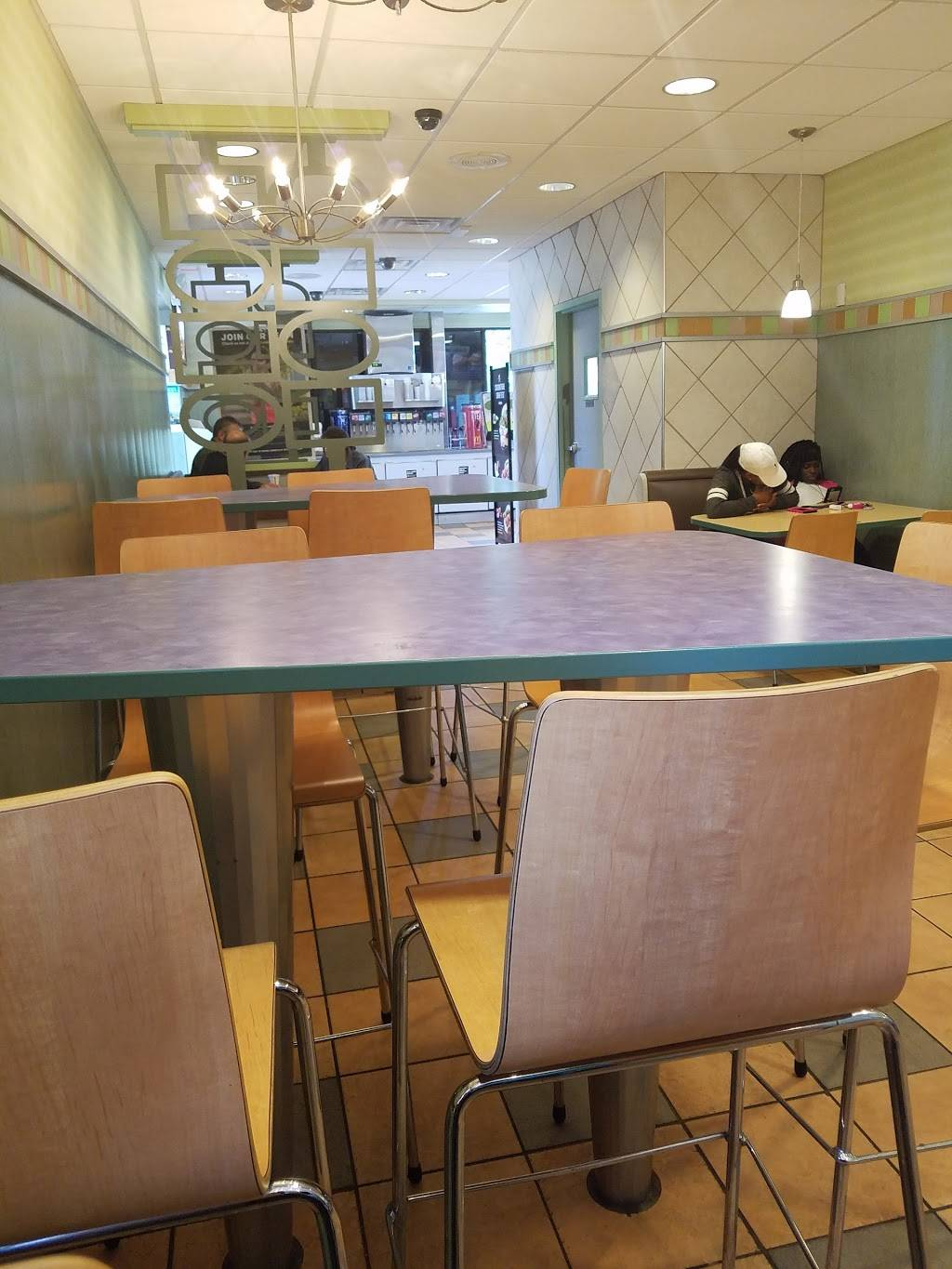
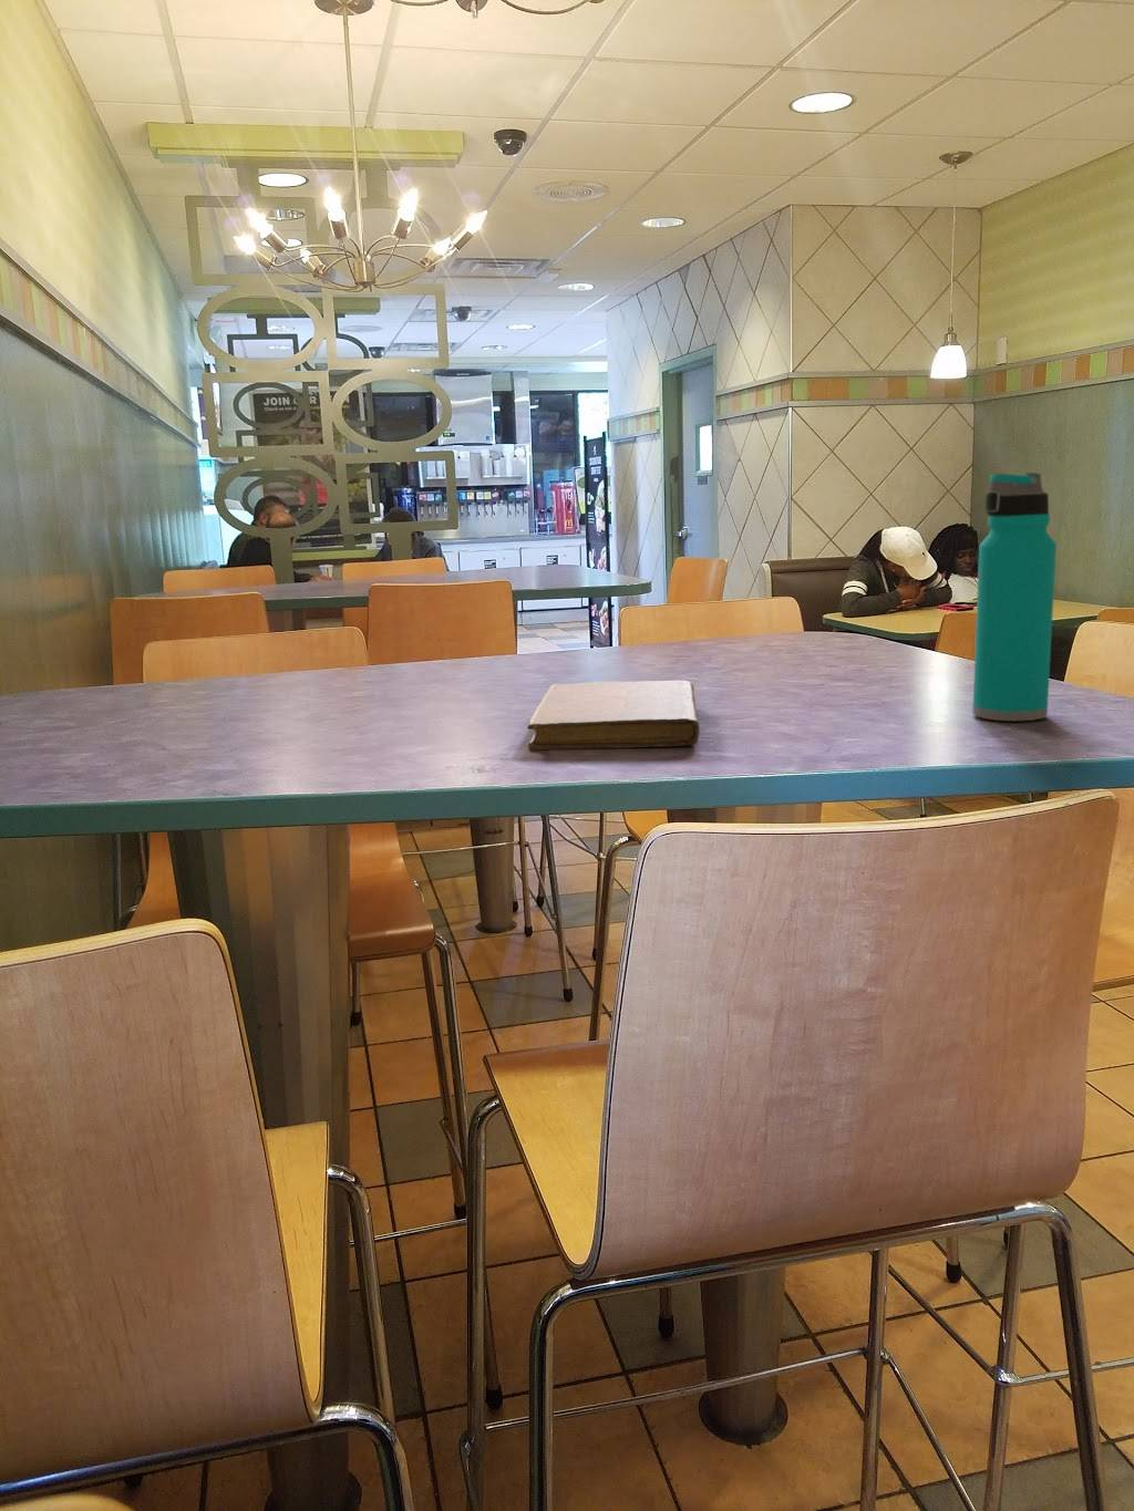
+ water bottle [971,472,1058,722]
+ notebook [526,680,700,750]
